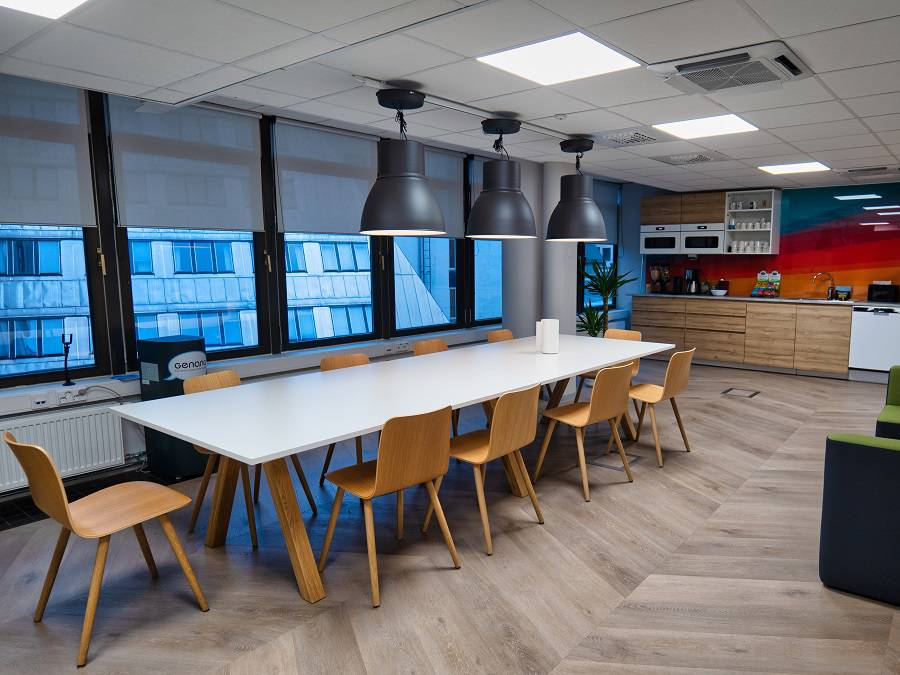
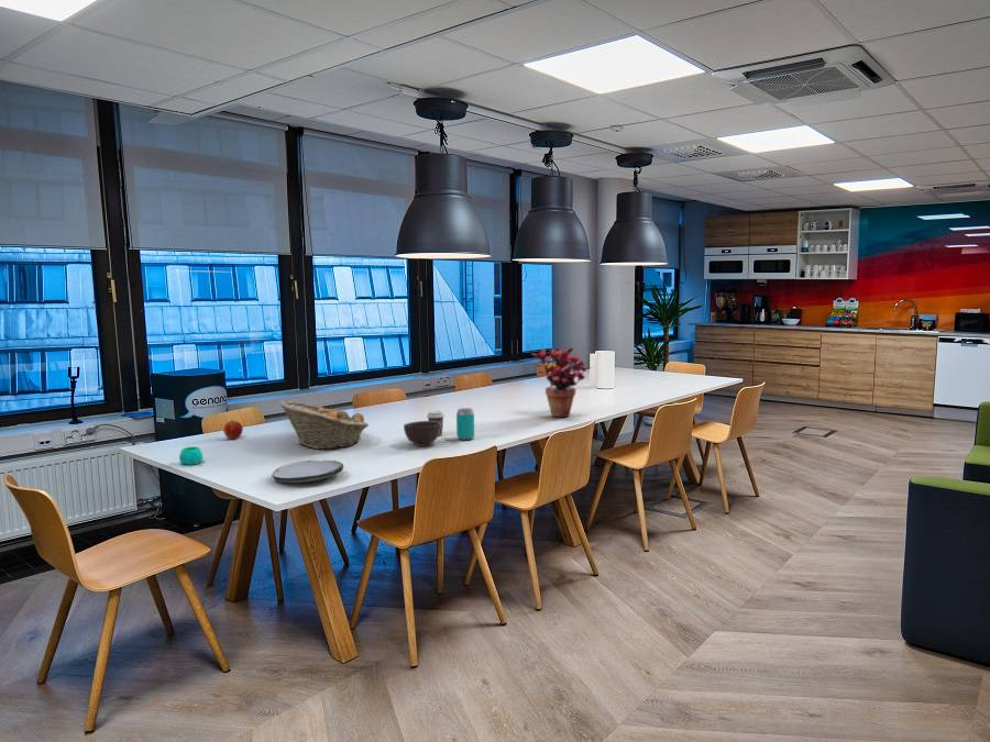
+ bowl [403,420,441,447]
+ coffee cup [426,410,446,436]
+ apple [222,418,244,440]
+ beverage can [455,407,475,441]
+ plate [271,459,344,484]
+ fruit basket [278,399,370,450]
+ mug [178,445,204,466]
+ potted plant [531,346,593,418]
